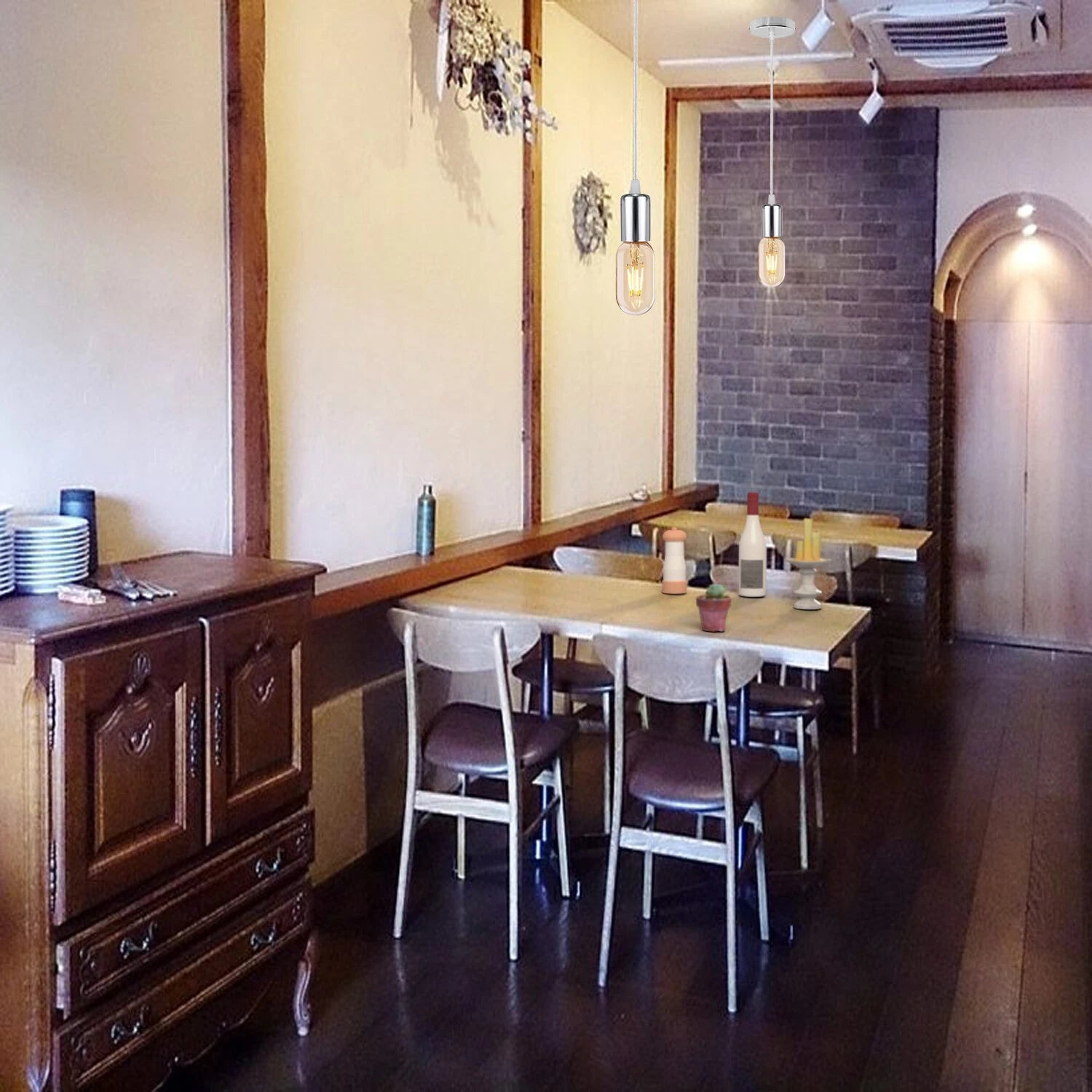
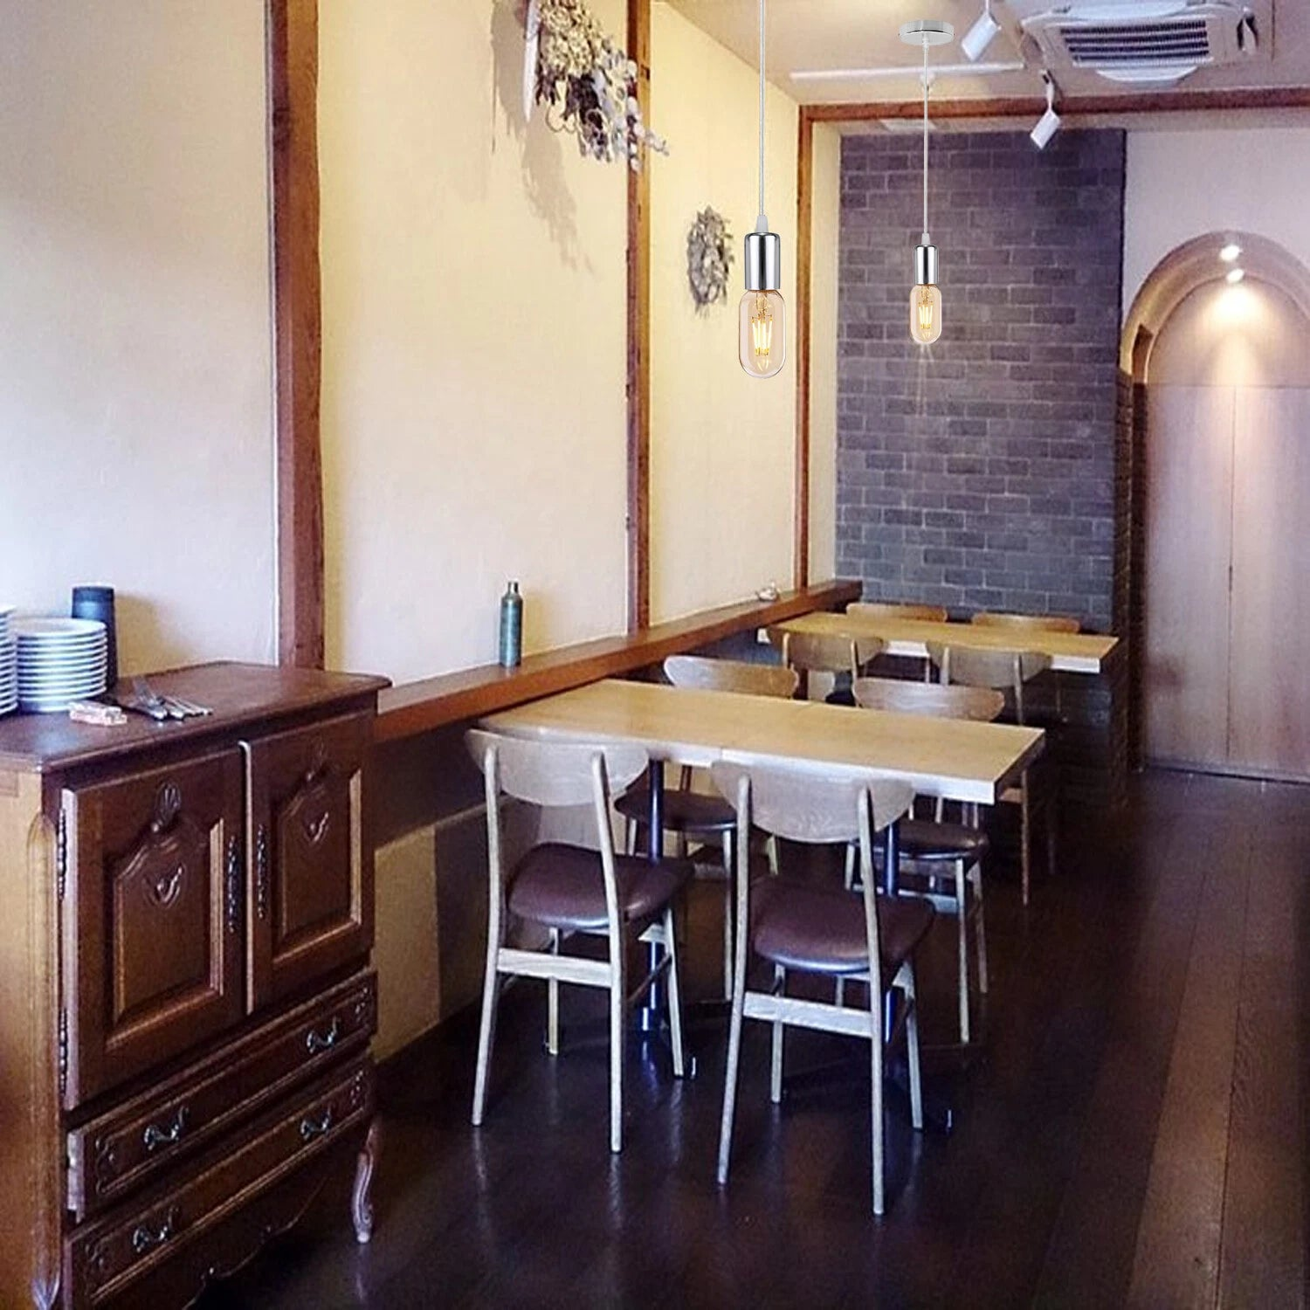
- alcohol [738,491,767,598]
- potted succulent [695,582,732,632]
- candle [784,518,832,610]
- pepper shaker [661,526,688,594]
